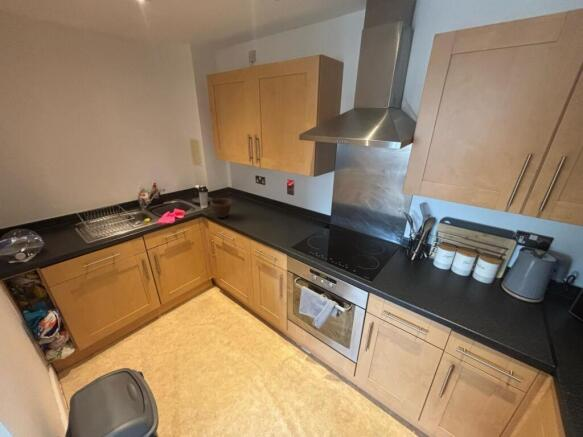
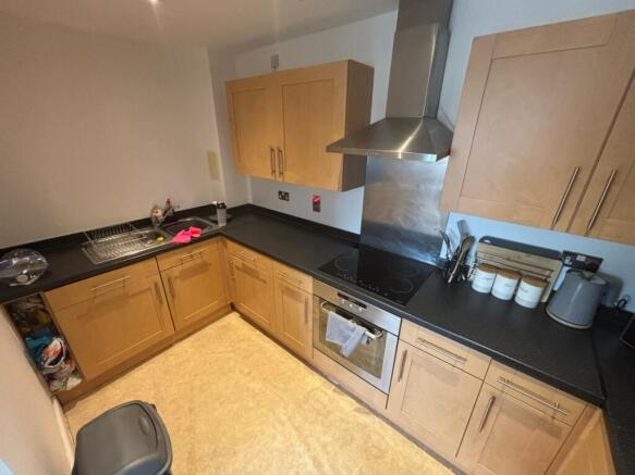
- bowl [209,197,233,219]
